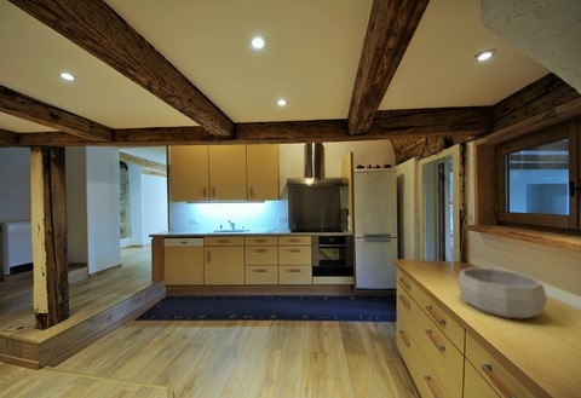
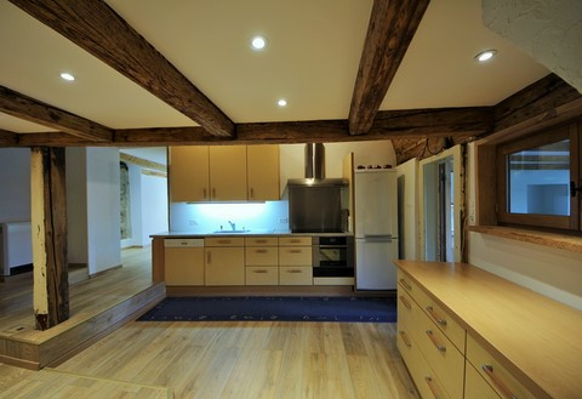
- decorative bowl [456,266,548,321]
